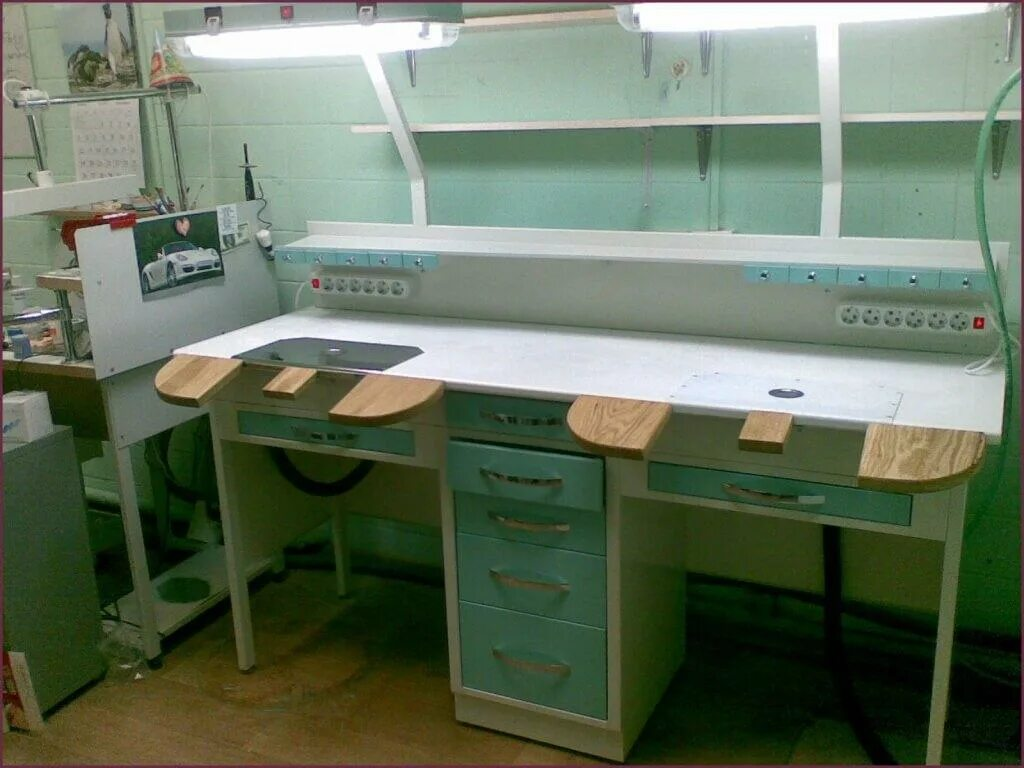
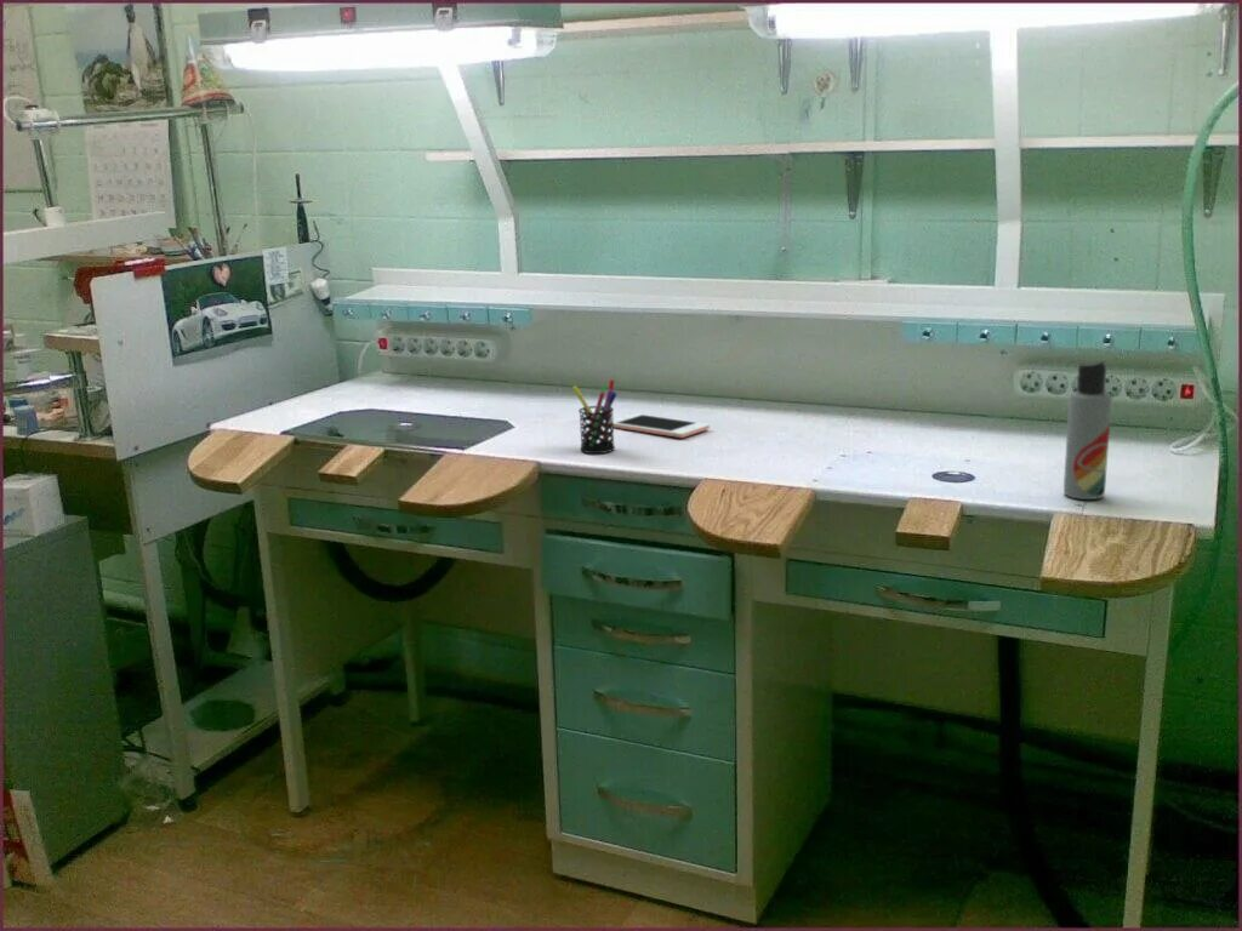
+ lotion bottle [1062,359,1112,501]
+ cell phone [611,412,711,439]
+ pen holder [571,378,617,455]
